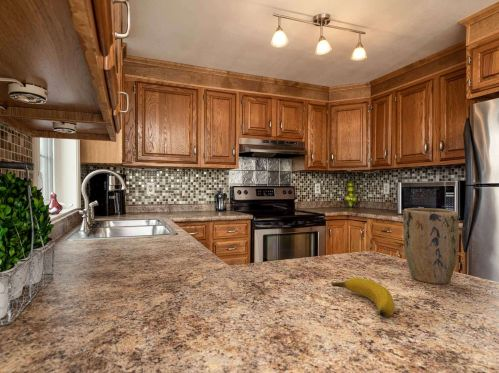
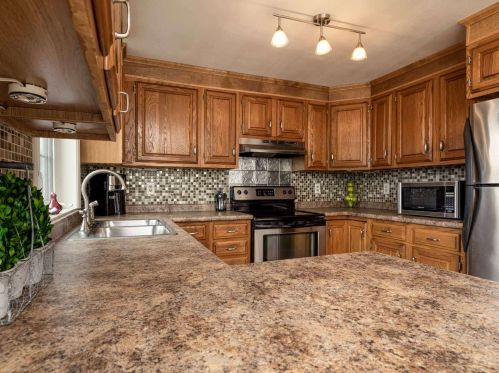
- plant pot [402,207,460,285]
- banana [330,277,395,318]
